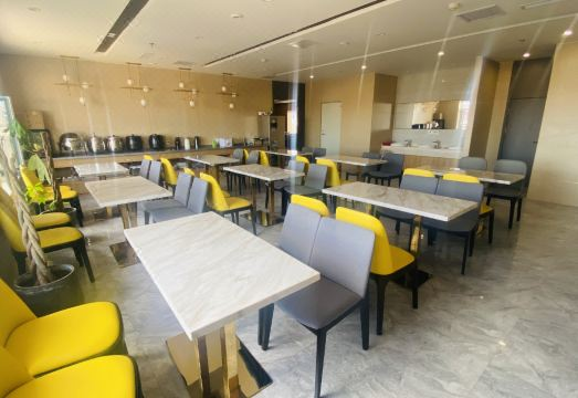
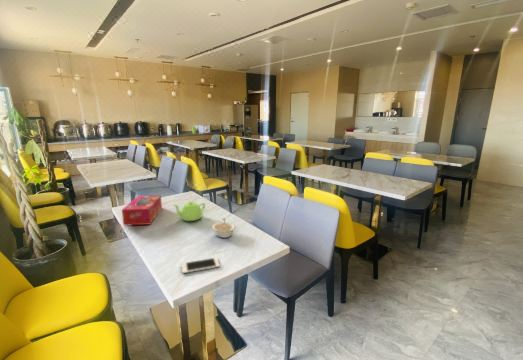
+ tissue box [121,194,163,226]
+ cell phone [180,256,221,274]
+ teapot [173,200,206,222]
+ legume [211,217,236,239]
